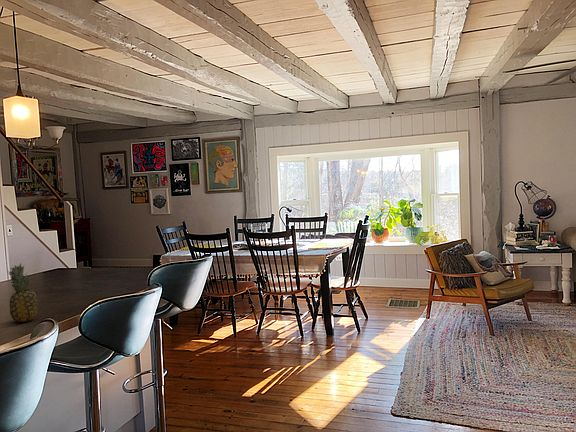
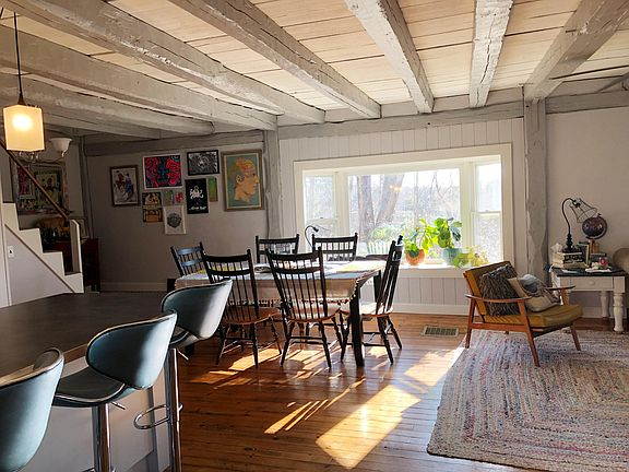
- fruit [7,262,39,323]
